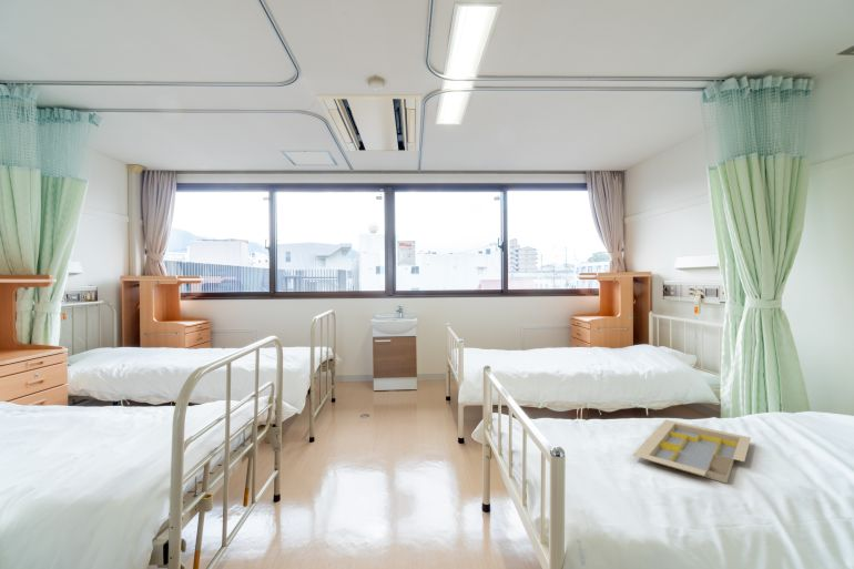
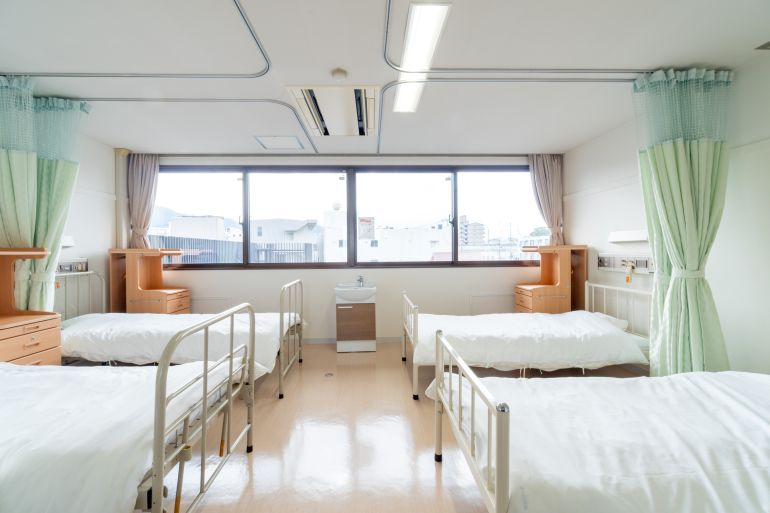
- serving tray [632,418,752,485]
